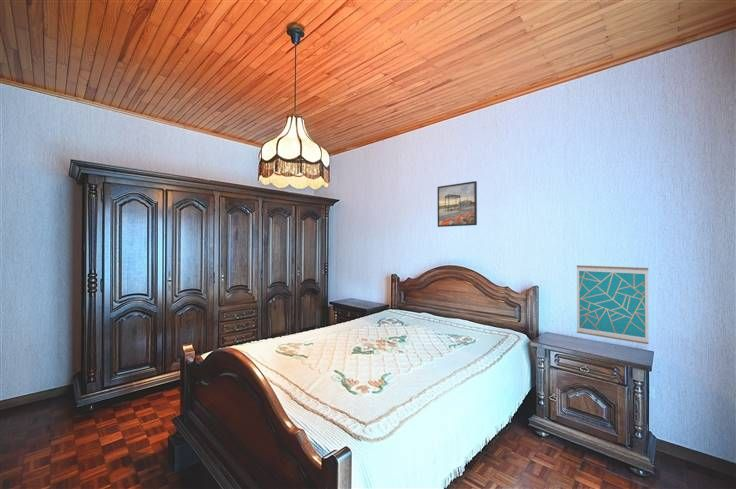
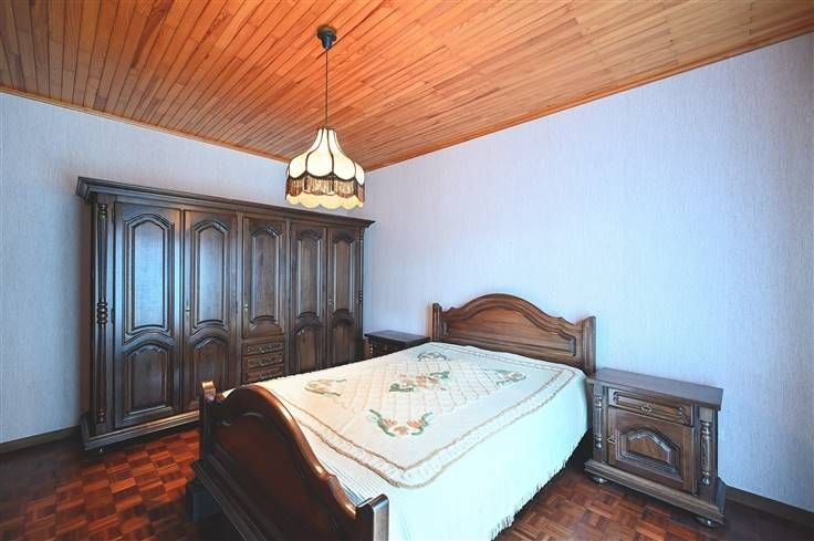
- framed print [436,180,478,228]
- wall art [576,264,650,345]
